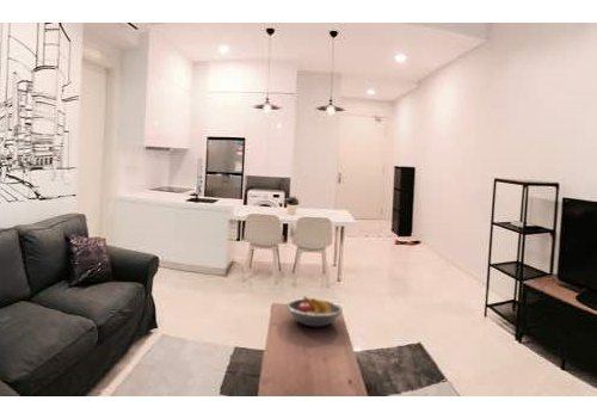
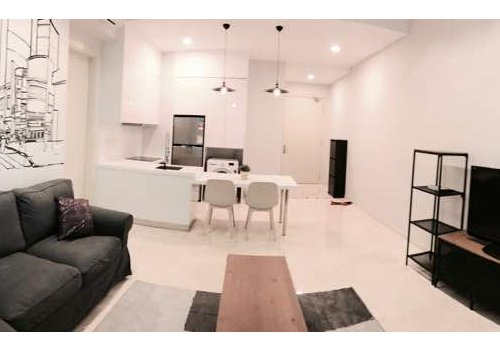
- fruit bowl [285,296,343,327]
